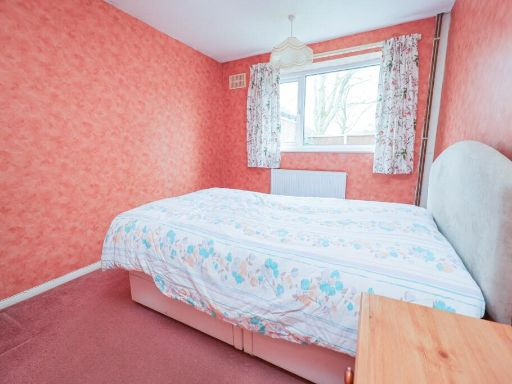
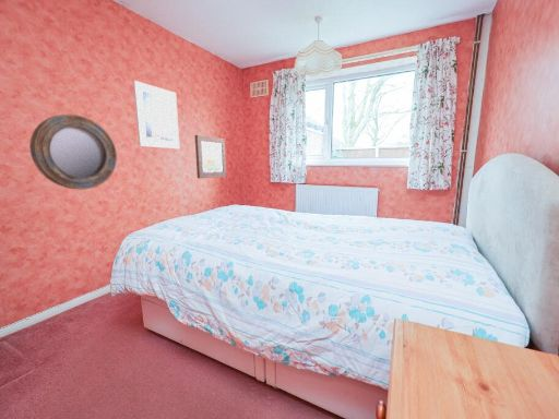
+ wall art [194,134,227,179]
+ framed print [132,80,180,149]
+ home mirror [28,113,118,190]
